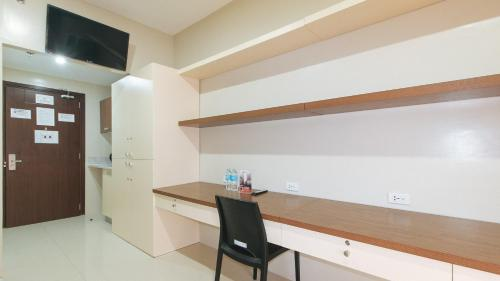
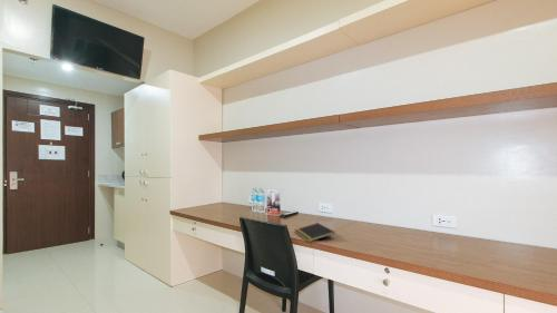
+ notepad [293,222,335,243]
